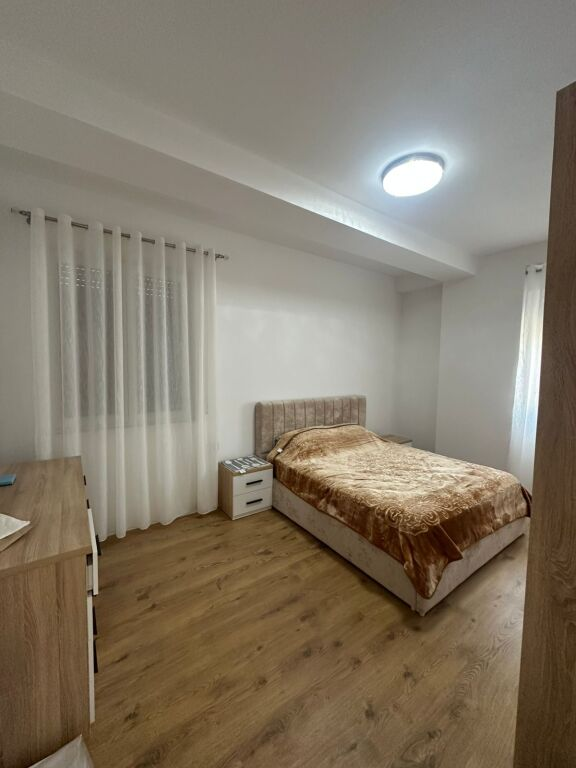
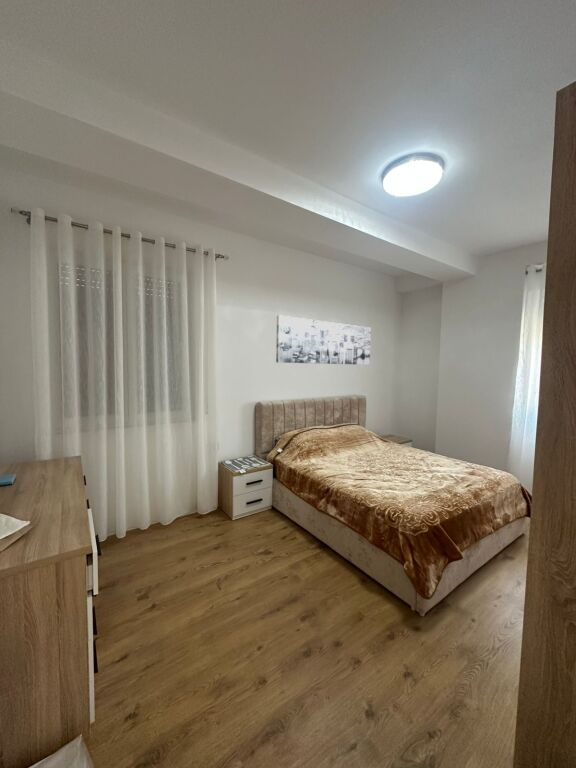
+ wall art [275,314,372,366]
